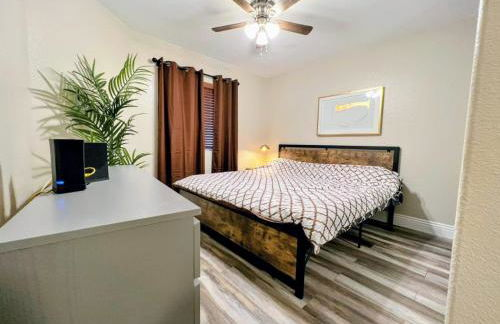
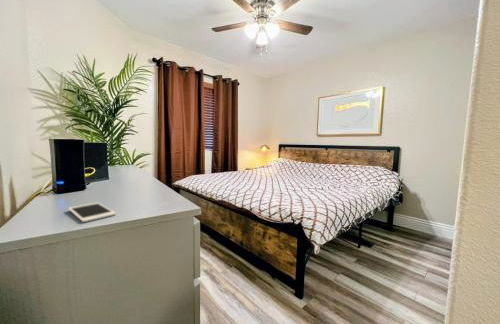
+ cell phone [67,202,117,223]
